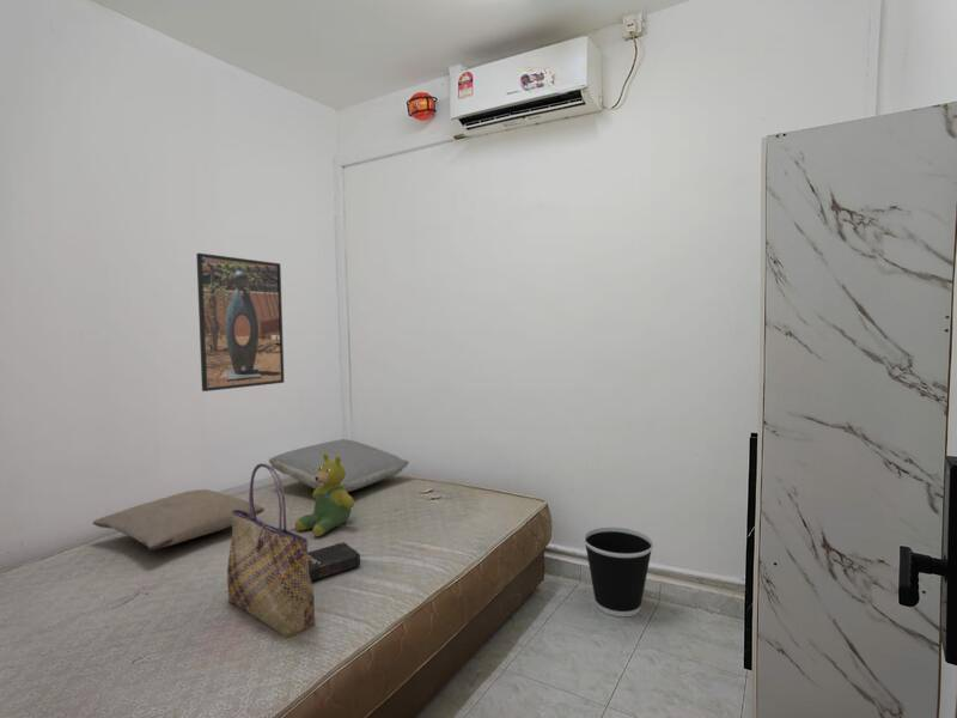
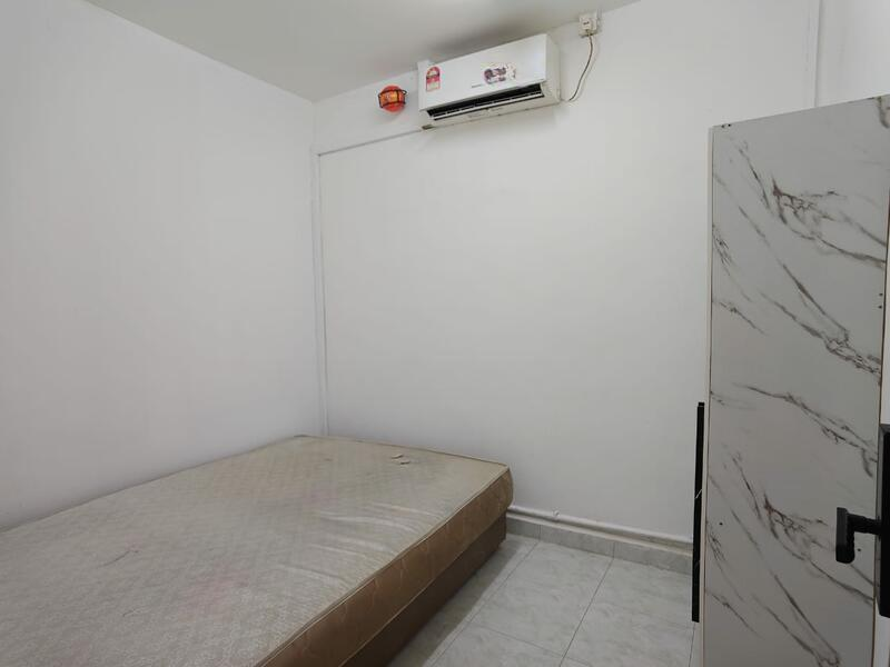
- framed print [195,252,285,393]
- teddy bear [294,454,355,537]
- tote bag [226,462,316,639]
- pillow [91,488,266,550]
- pillow [267,438,410,493]
- wastebasket [583,527,654,617]
- hardback book [307,541,361,583]
